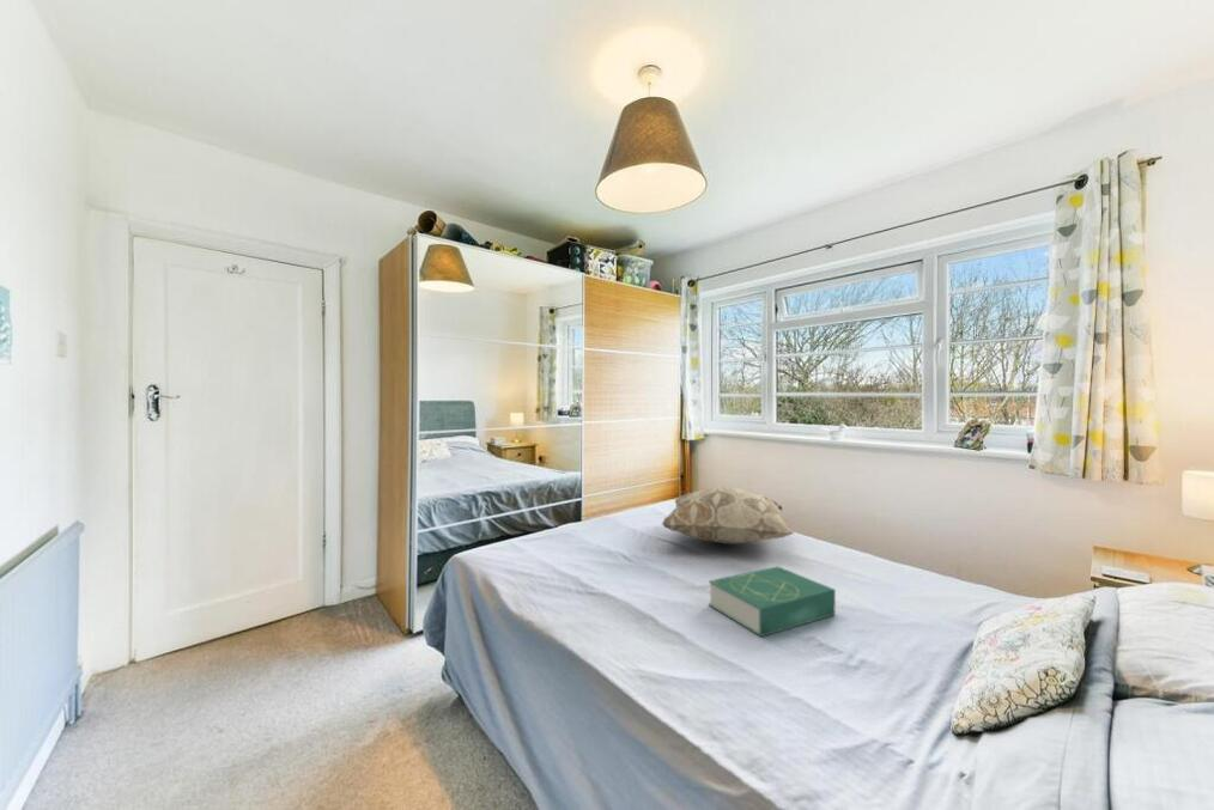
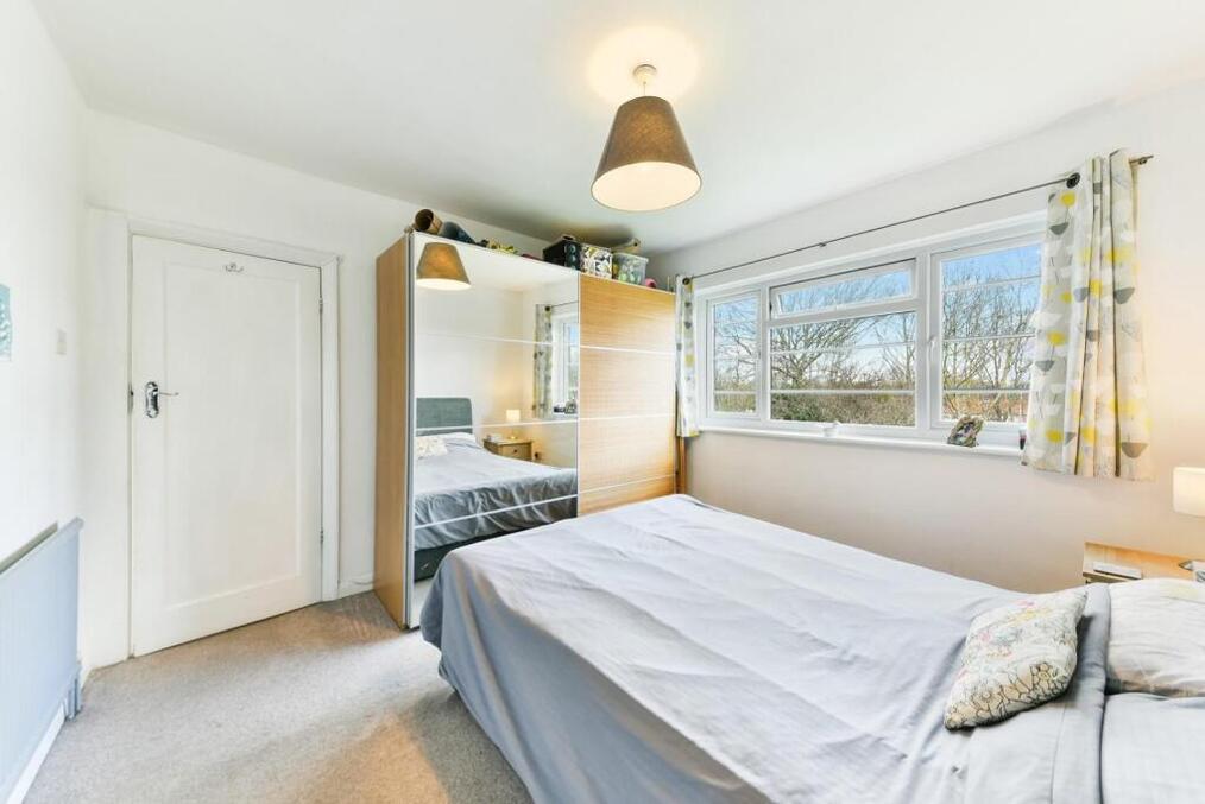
- book [708,565,837,638]
- decorative pillow [661,485,795,546]
